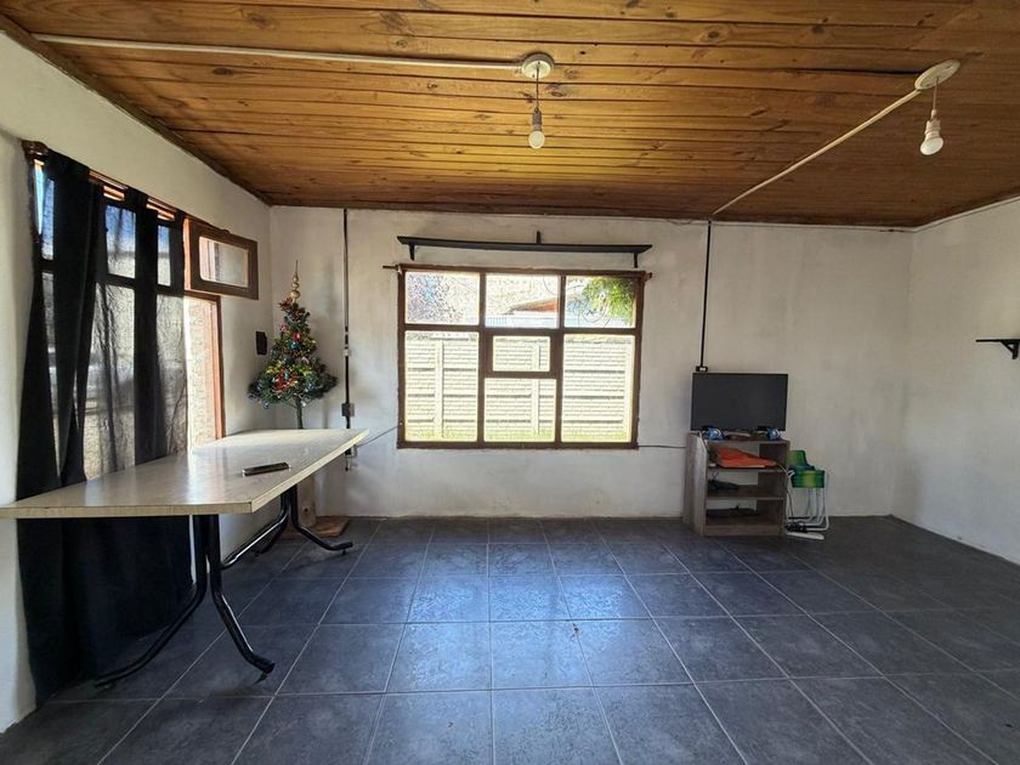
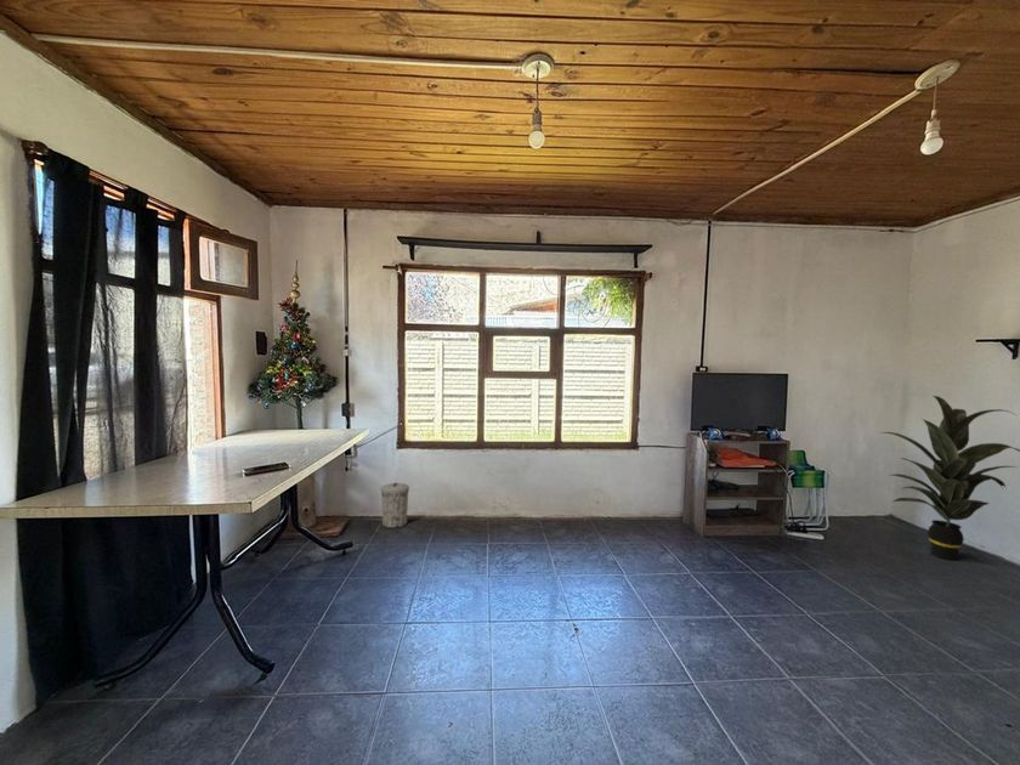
+ trash can [380,482,410,529]
+ indoor plant [877,395,1020,561]
